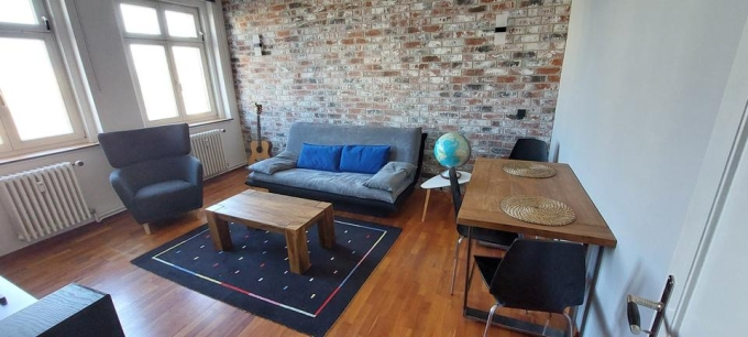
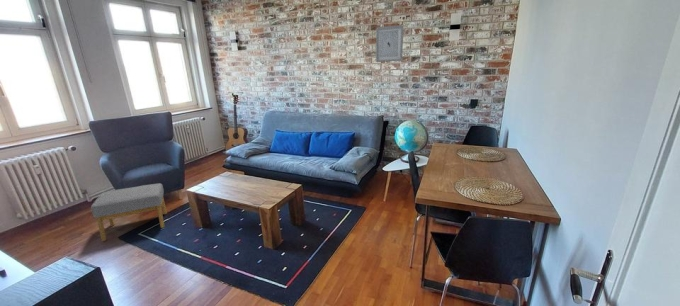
+ footstool [90,182,168,242]
+ wall art [375,24,404,63]
